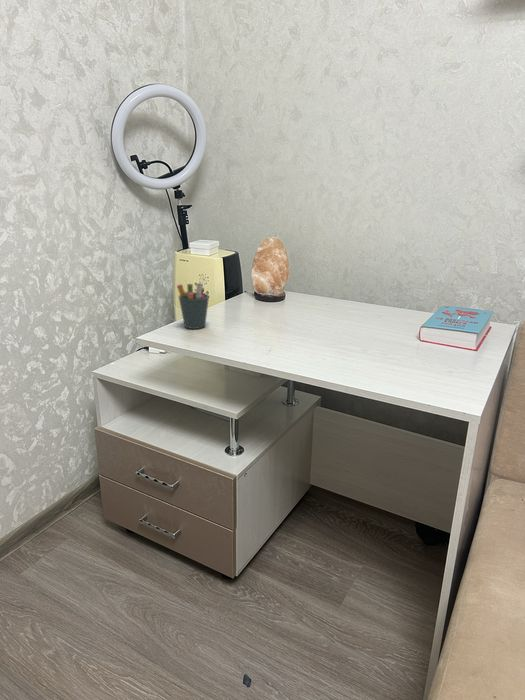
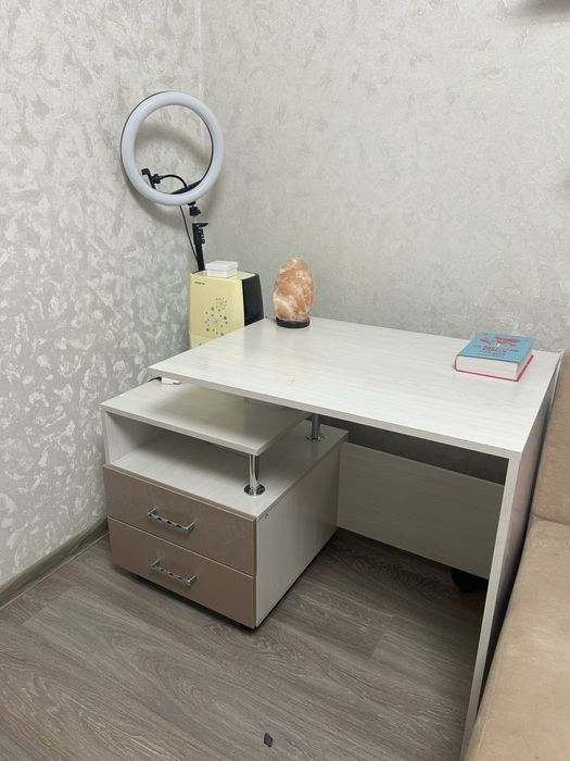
- pen holder [176,282,210,330]
